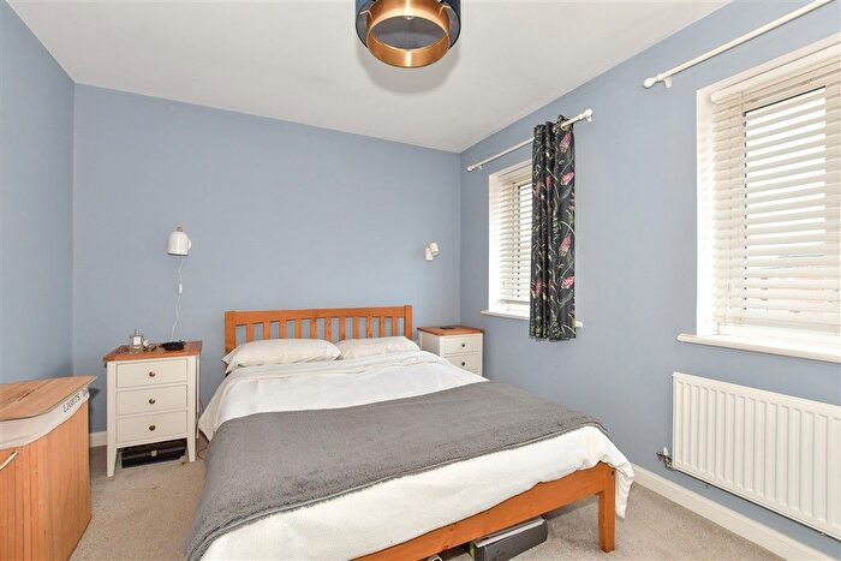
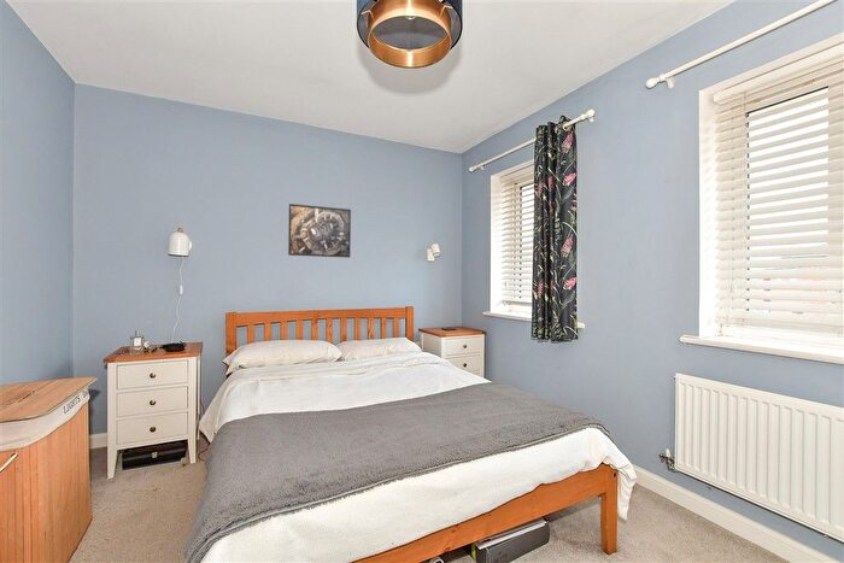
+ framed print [287,203,352,259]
